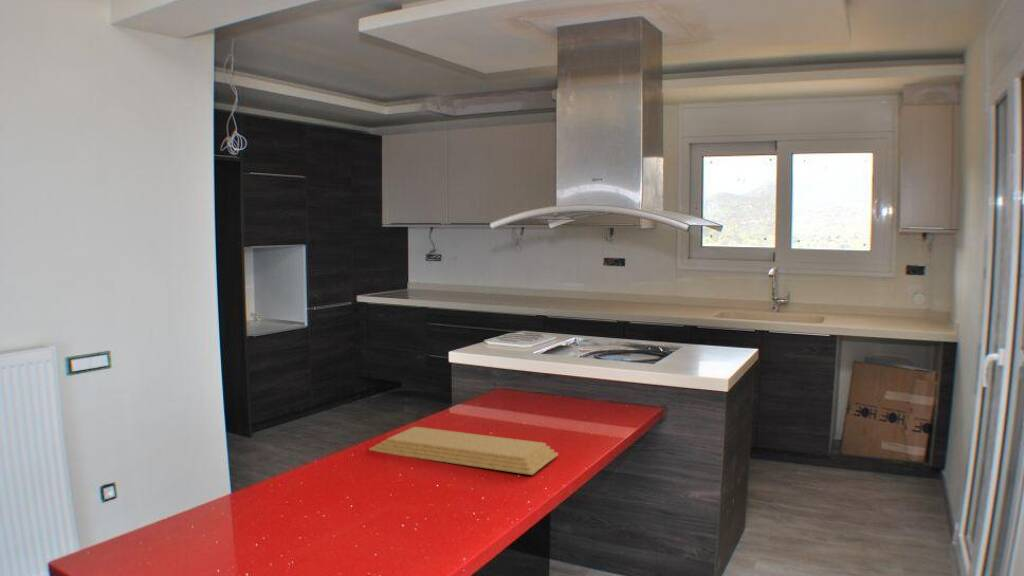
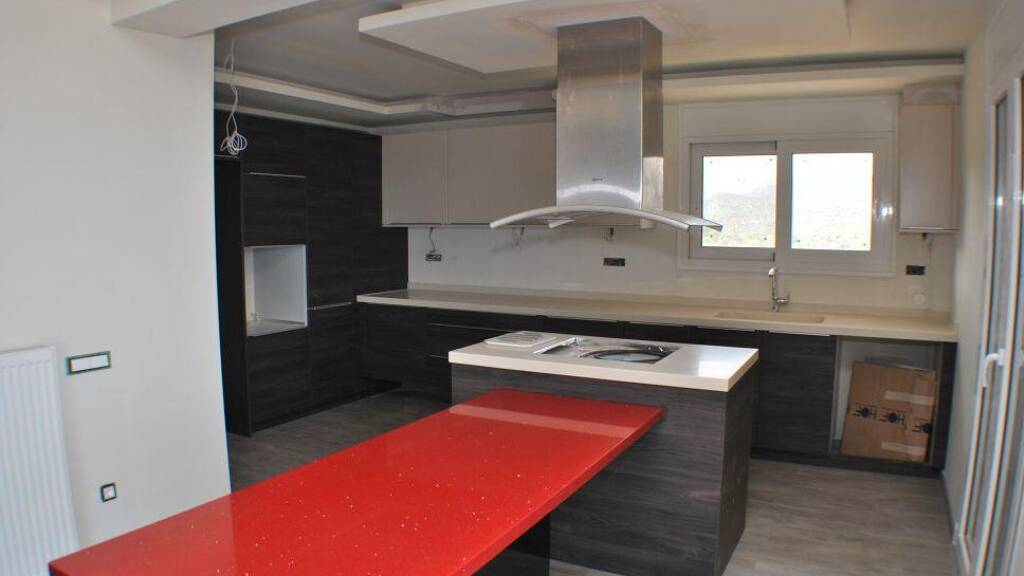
- cutting board [368,426,559,476]
